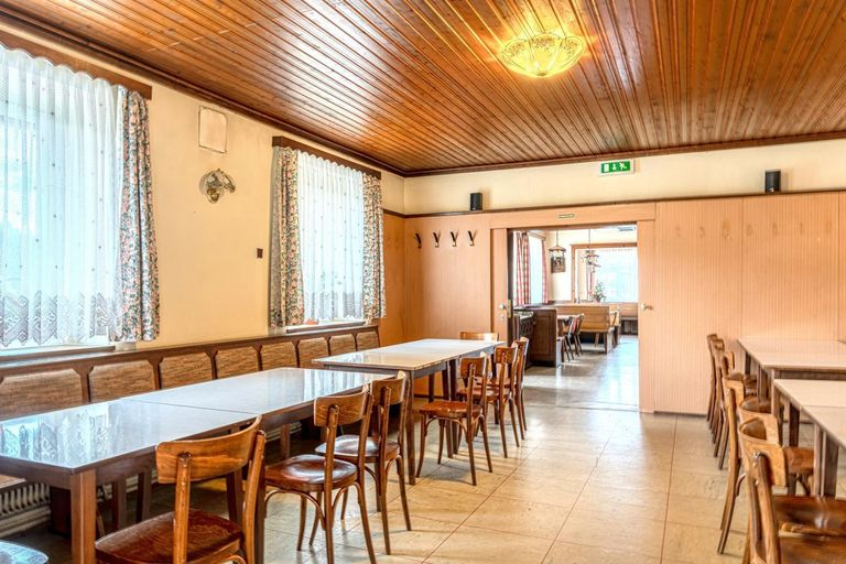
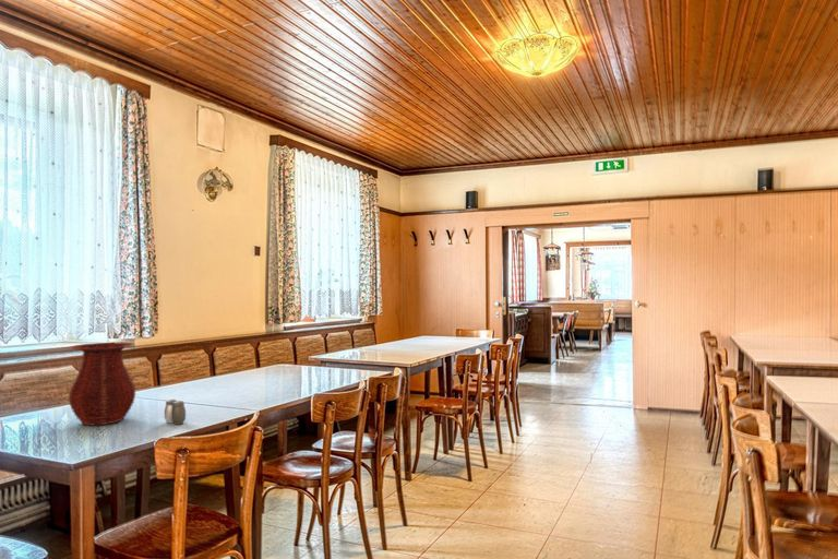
+ vase [68,342,137,427]
+ salt and pepper shaker [164,399,187,426]
